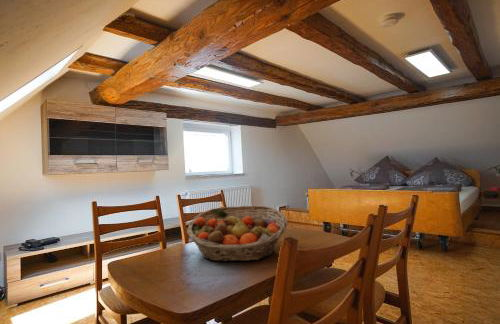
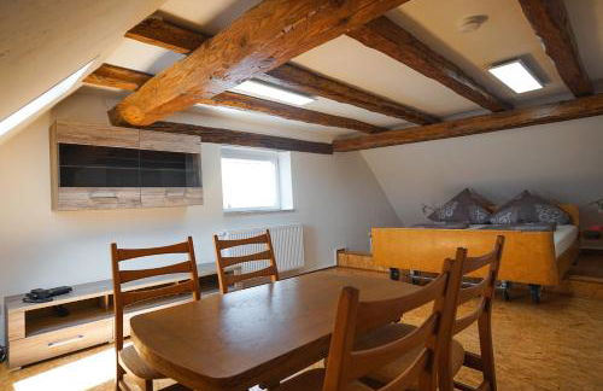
- fruit basket [186,205,288,263]
